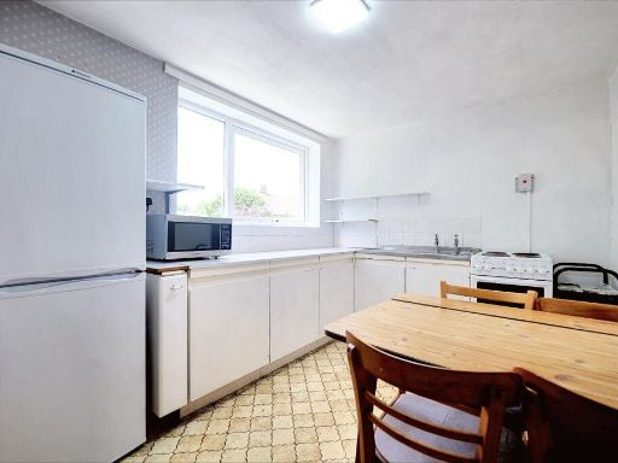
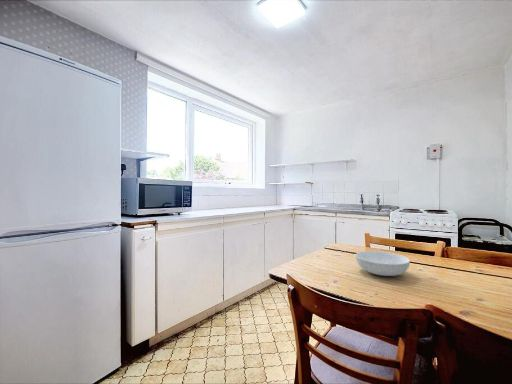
+ serving bowl [355,250,411,277]
